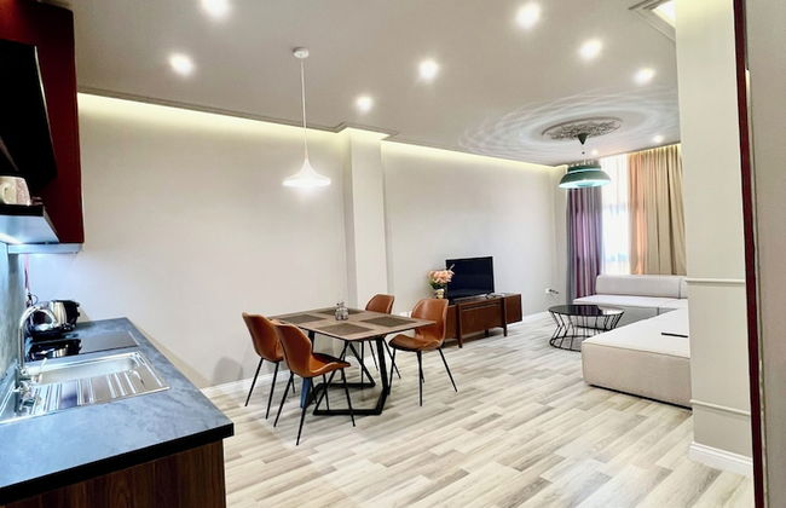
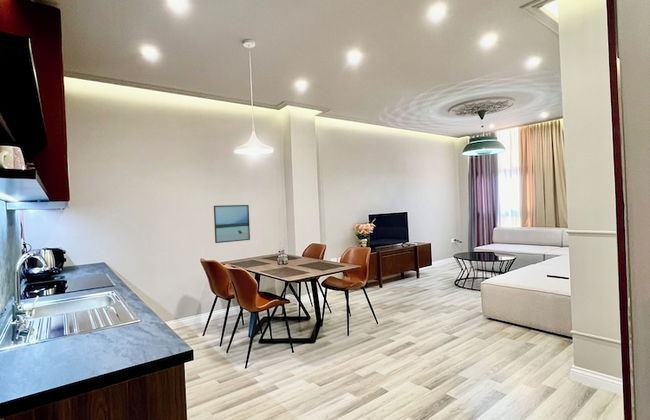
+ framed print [213,204,251,244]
